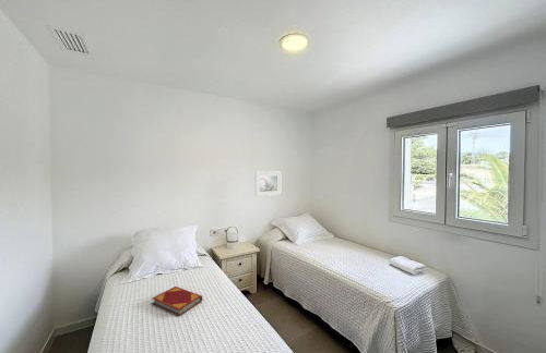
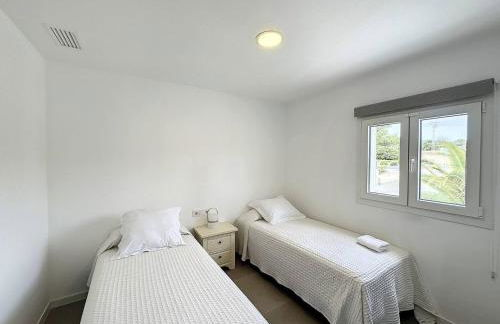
- hardback book [151,285,203,317]
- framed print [254,171,283,197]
